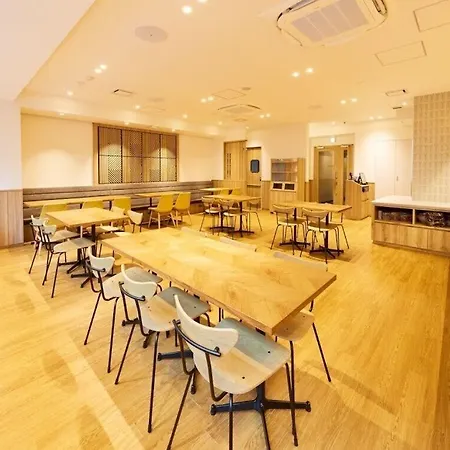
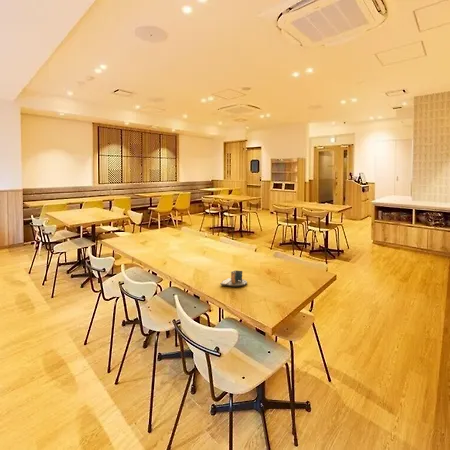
+ napkin holder [219,270,248,288]
